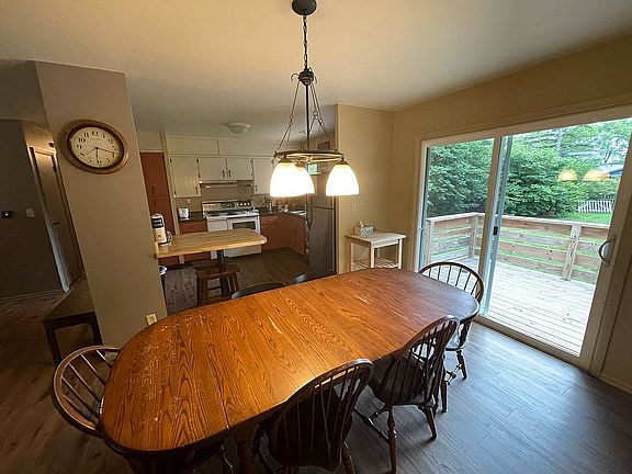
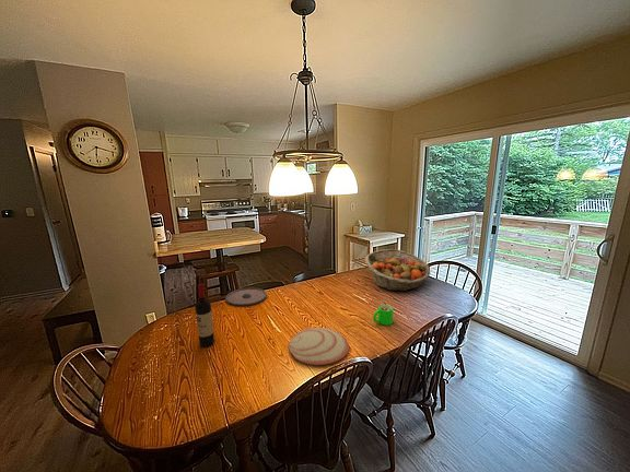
+ plate [224,287,268,307]
+ plate [288,327,350,366]
+ wine bottle [194,282,215,349]
+ mug [372,304,395,327]
+ fruit basket [364,248,431,292]
